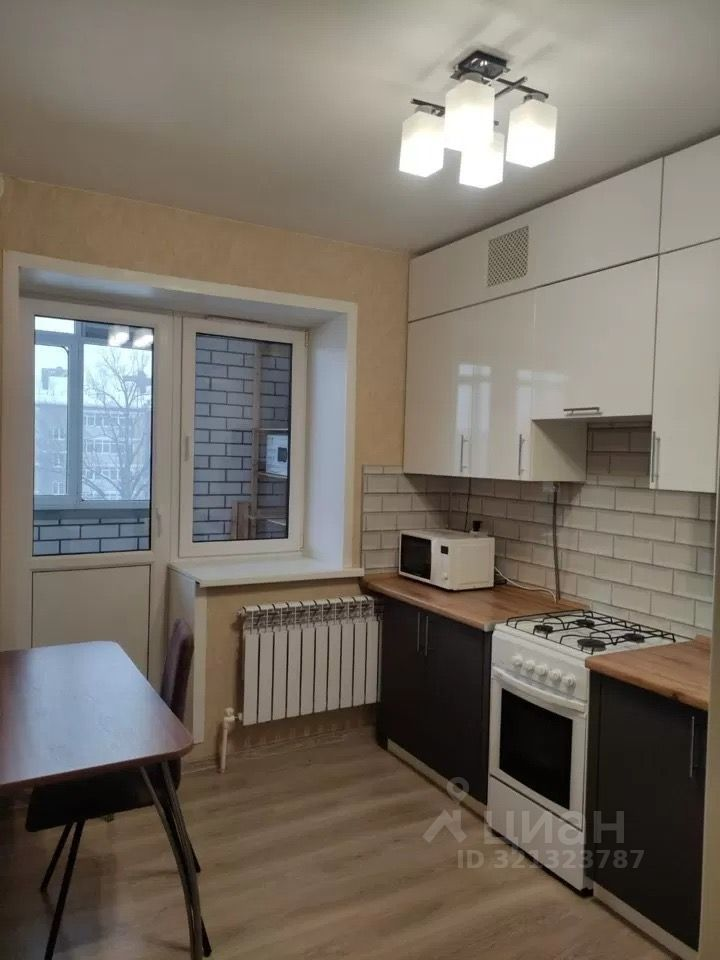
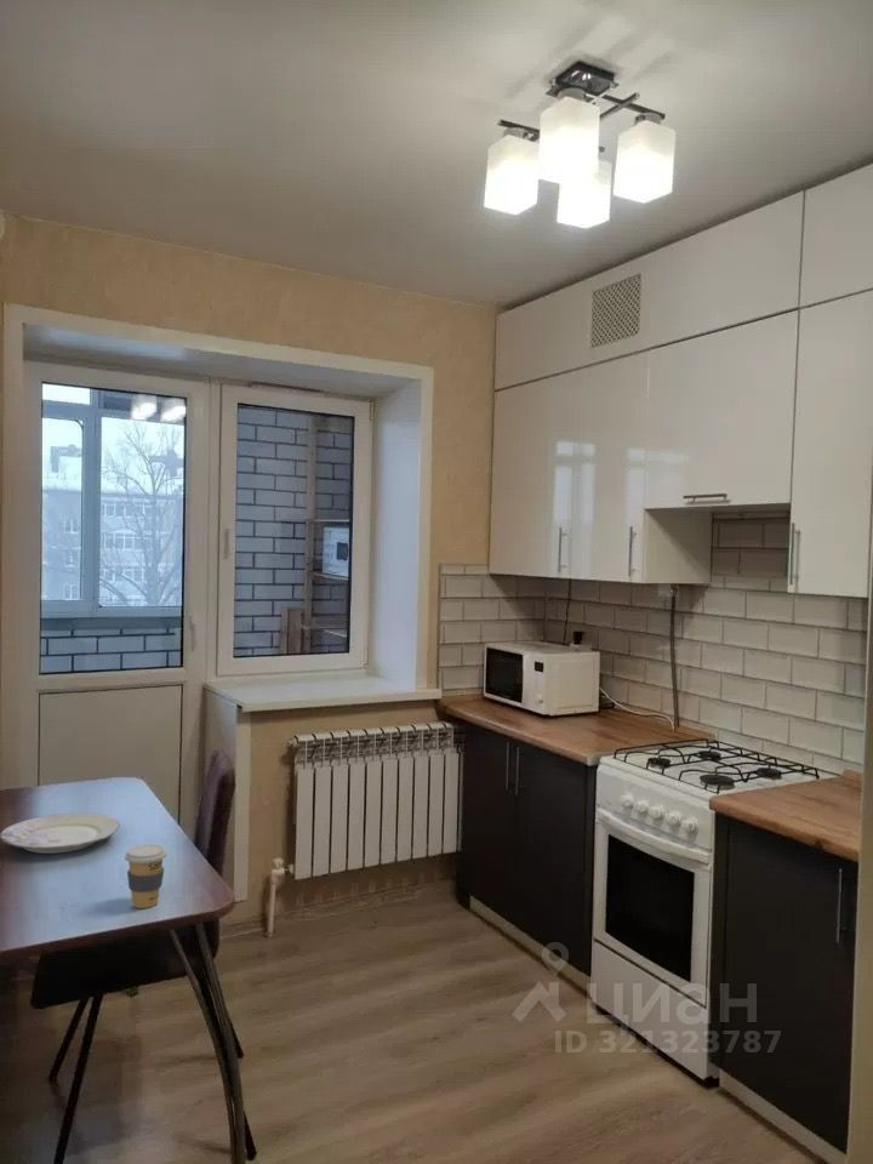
+ coffee cup [124,843,169,909]
+ plate [0,812,121,855]
